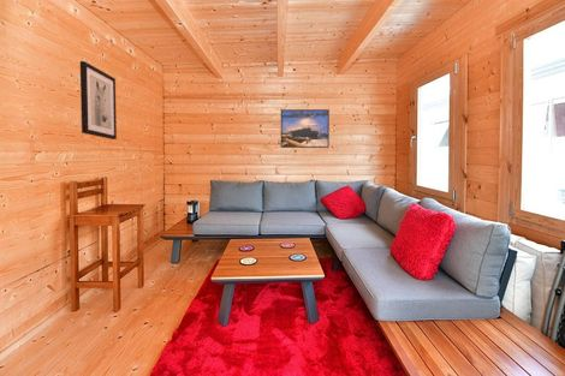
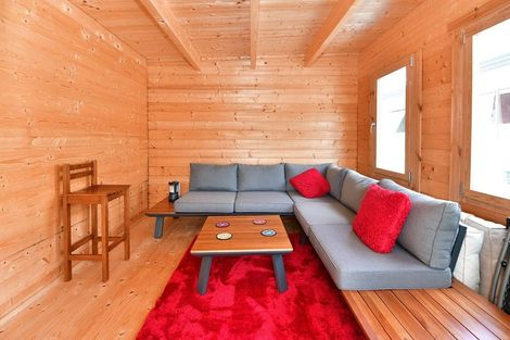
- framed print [280,108,331,149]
- wall art [79,60,118,141]
